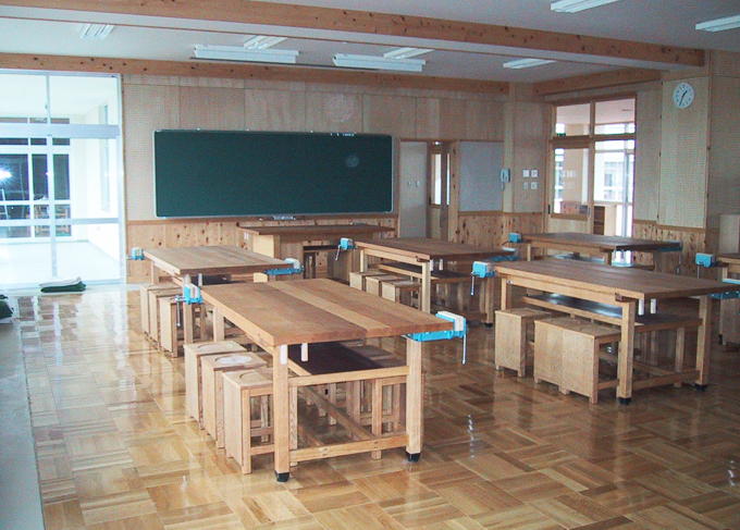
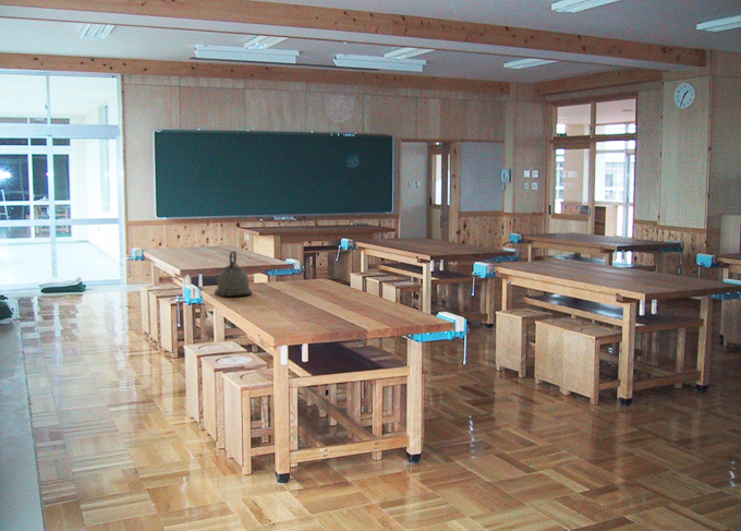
+ kettle [214,250,253,298]
